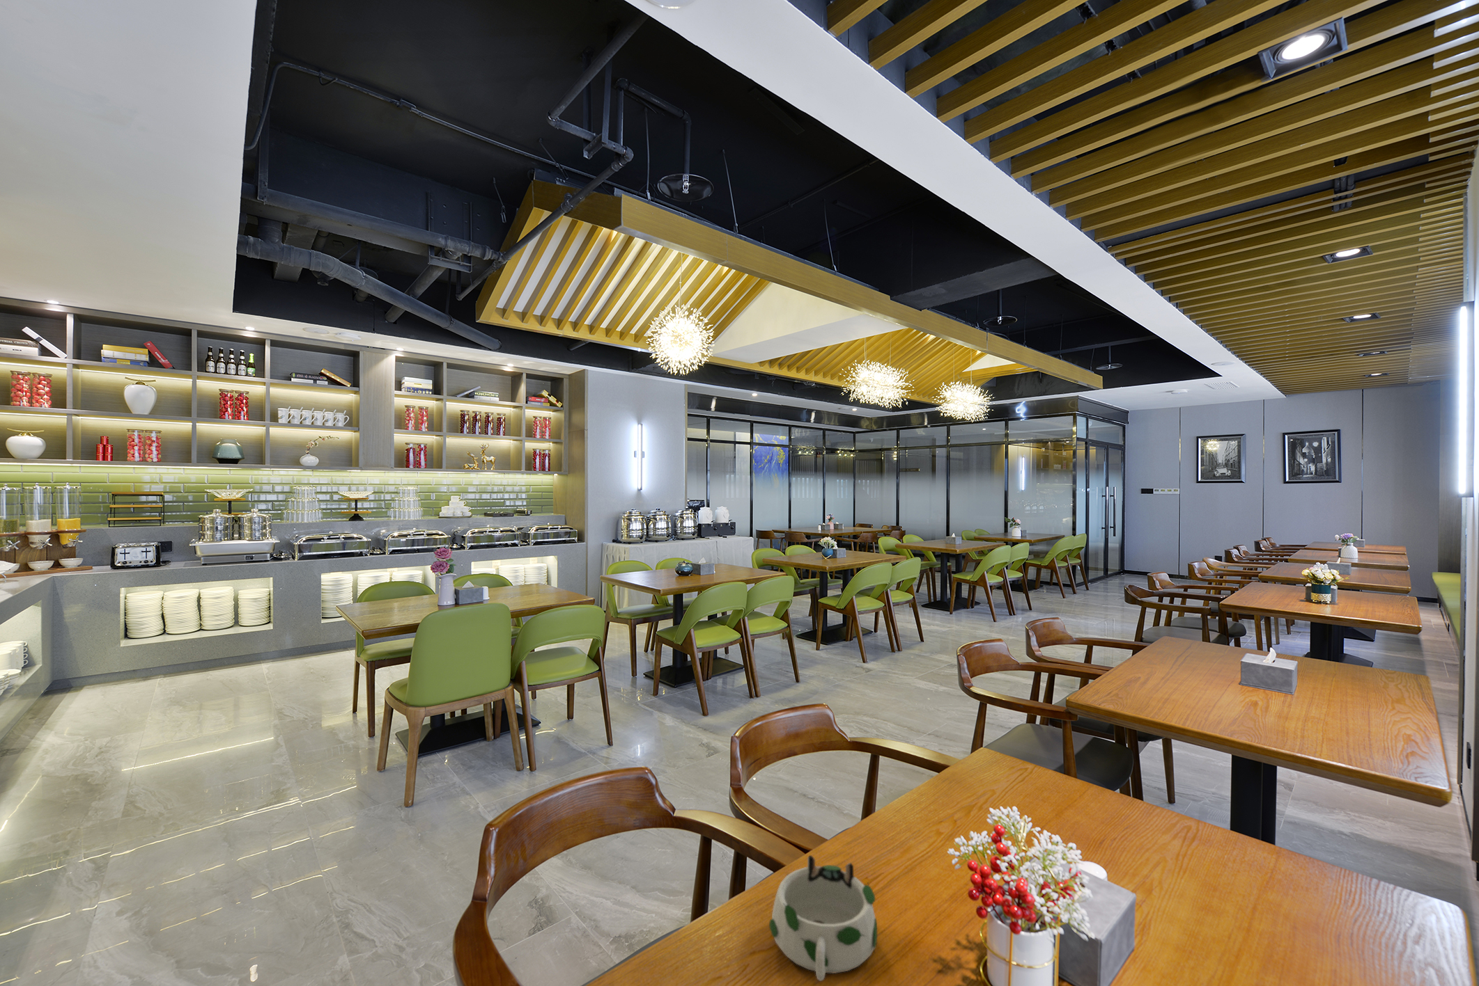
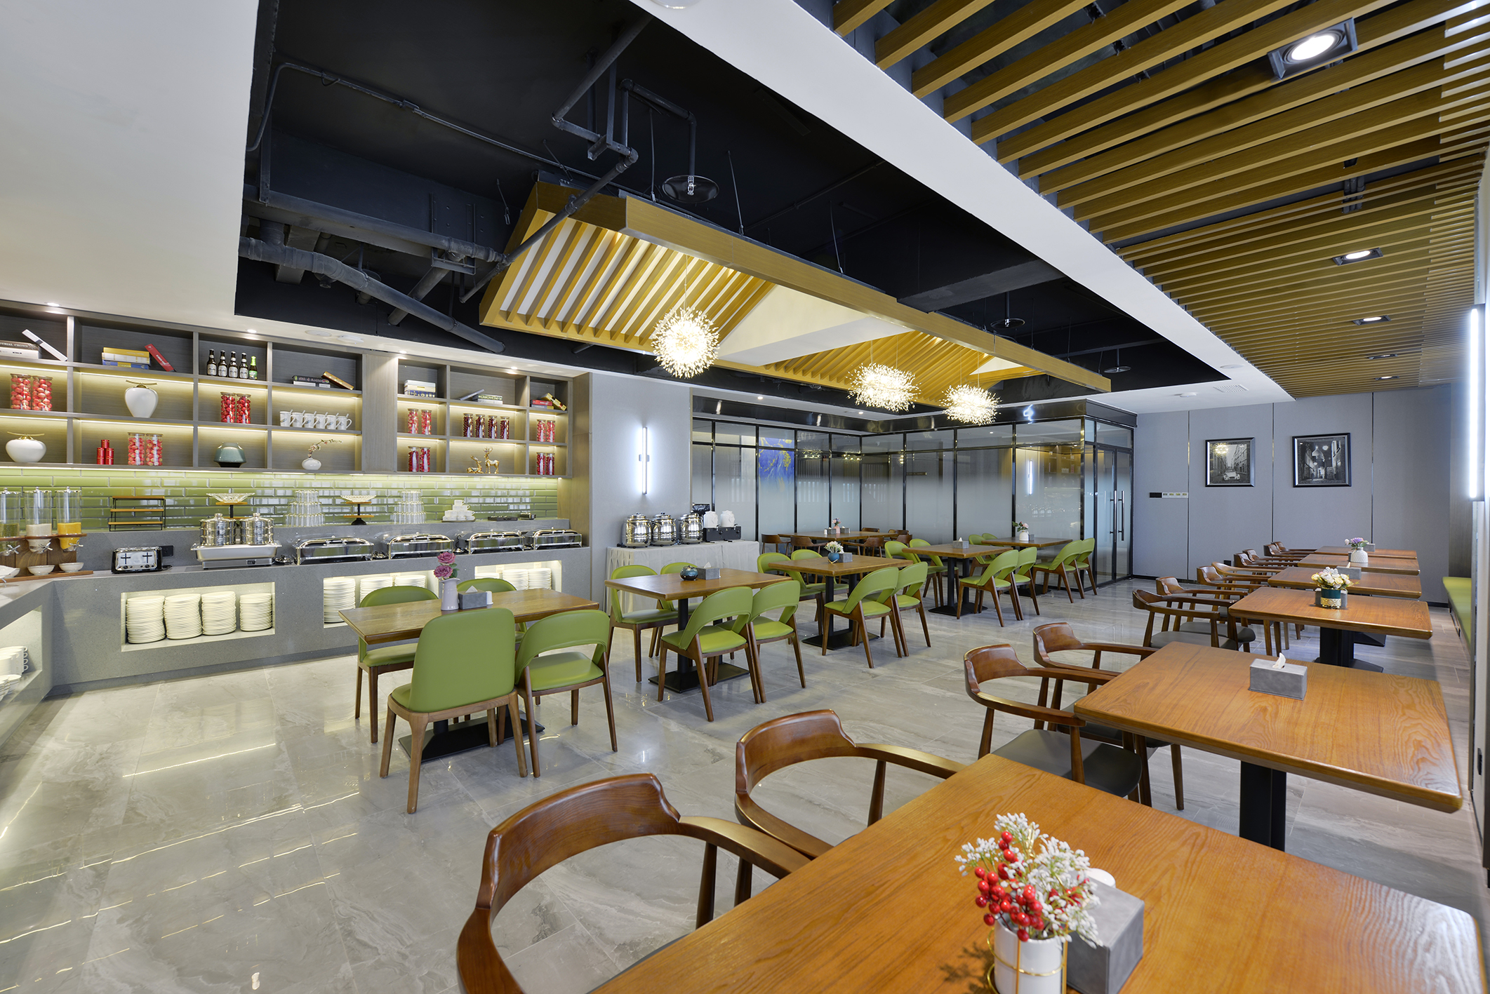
- bowl [769,854,878,982]
